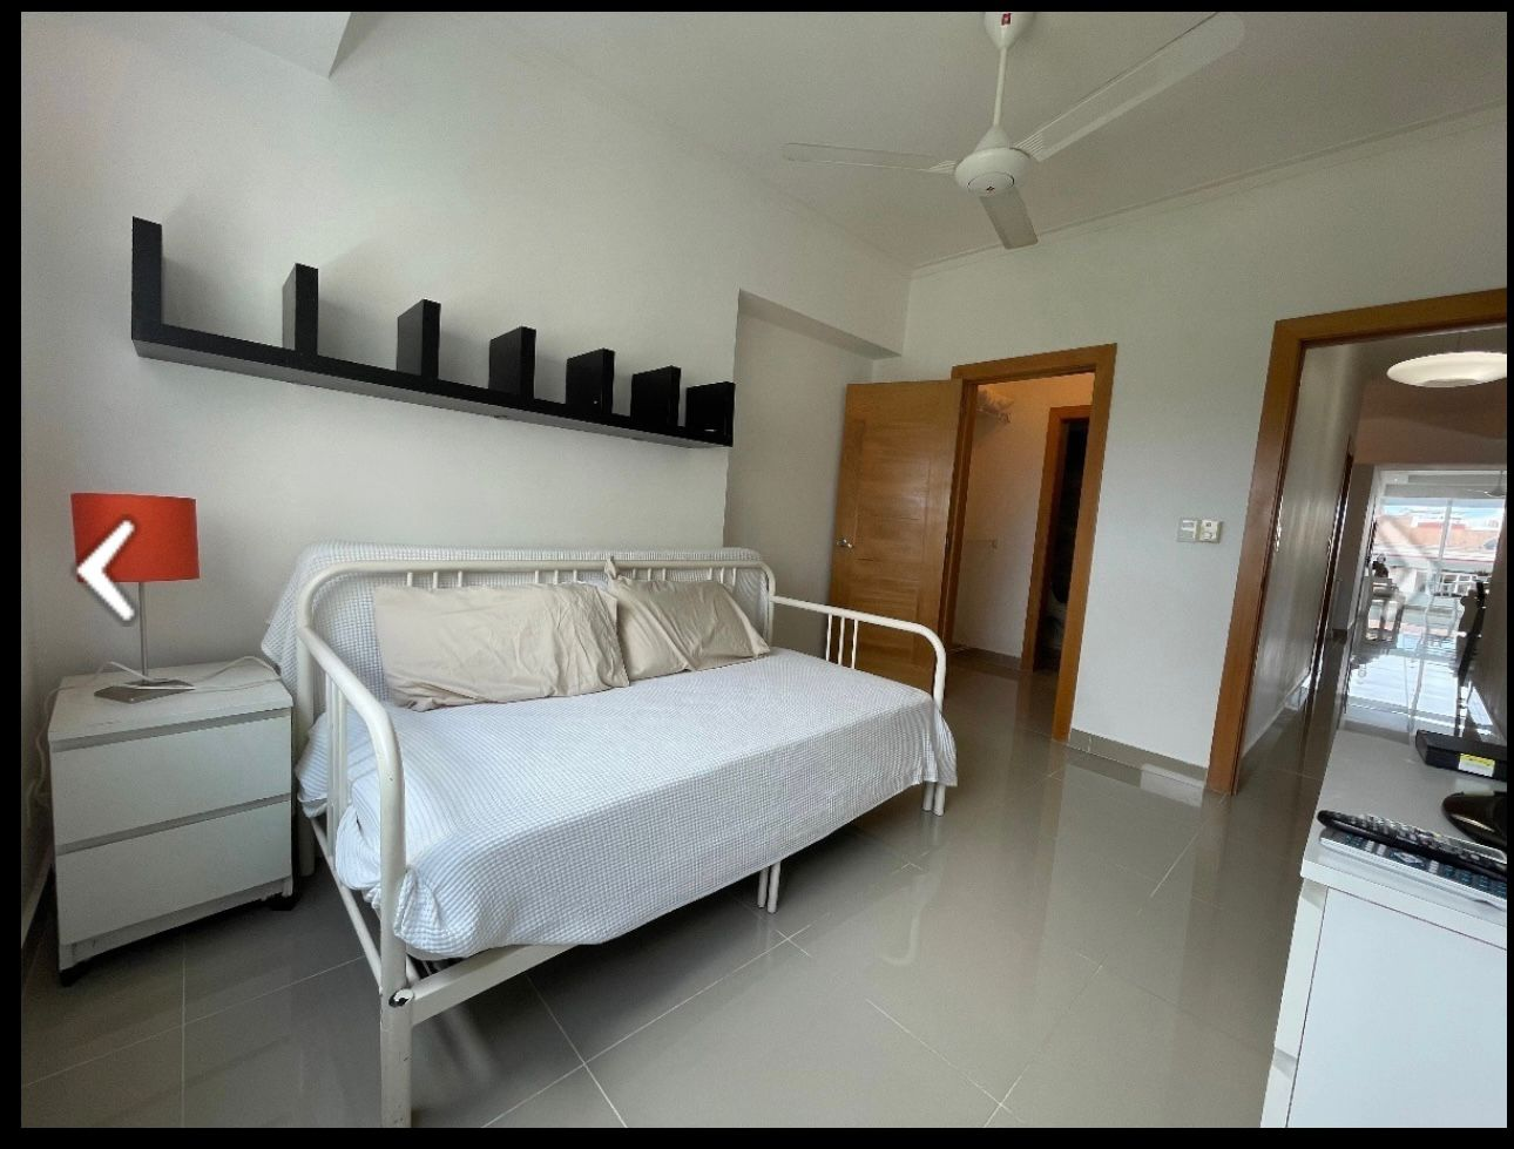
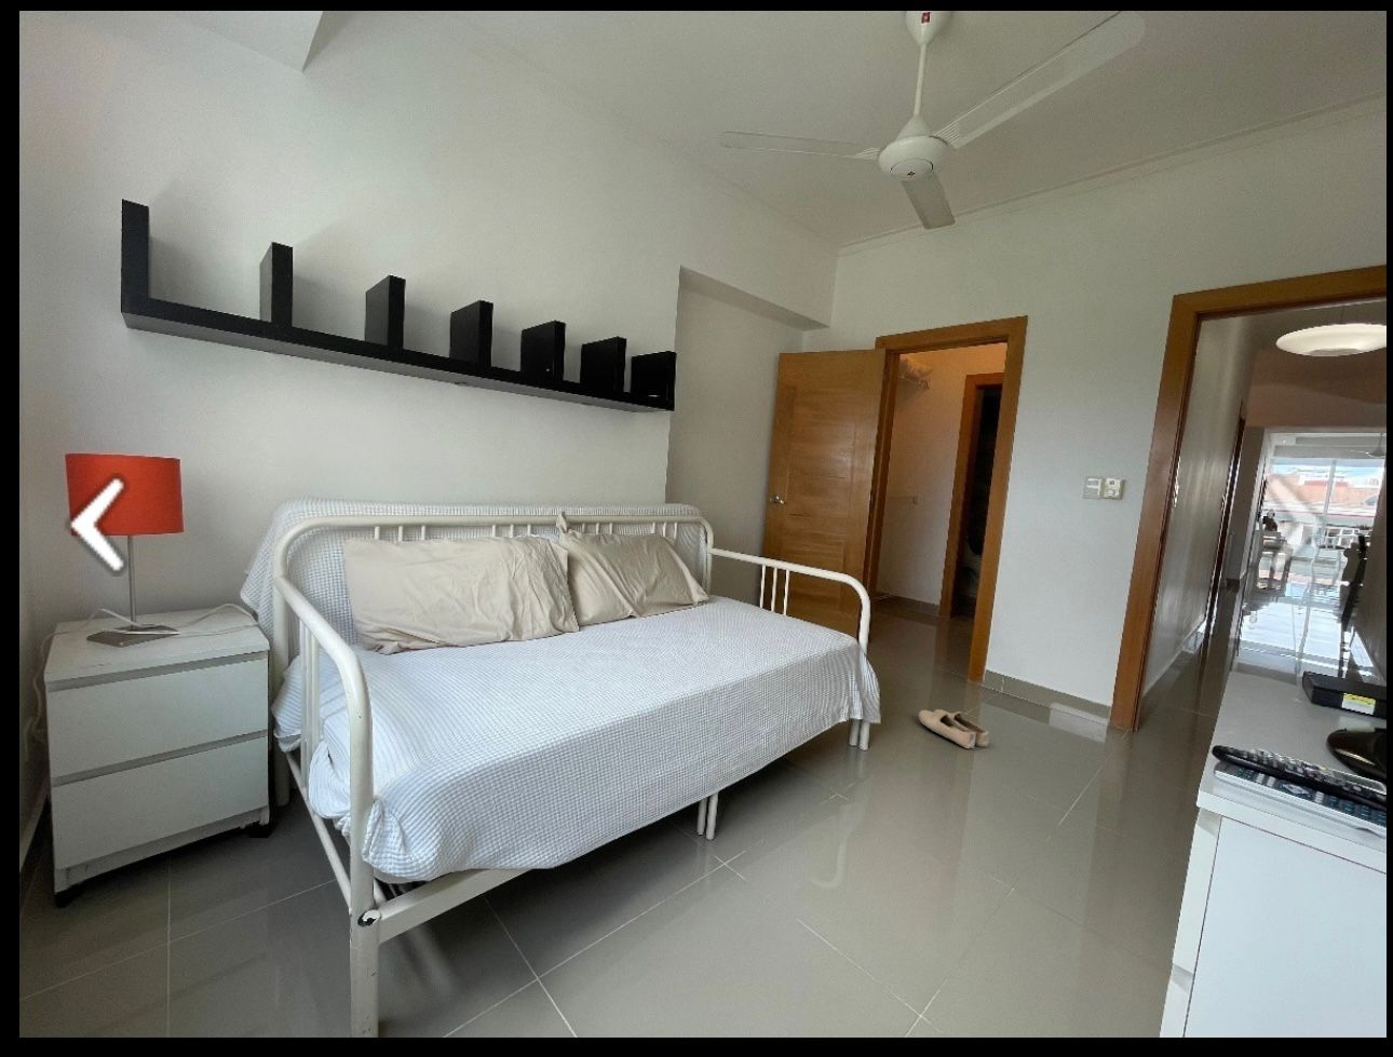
+ shoe [918,708,990,749]
